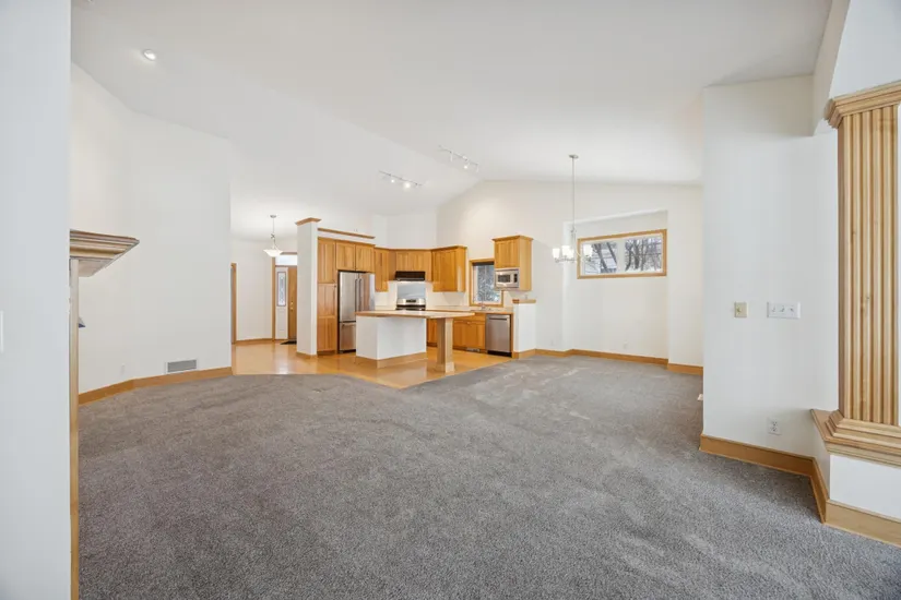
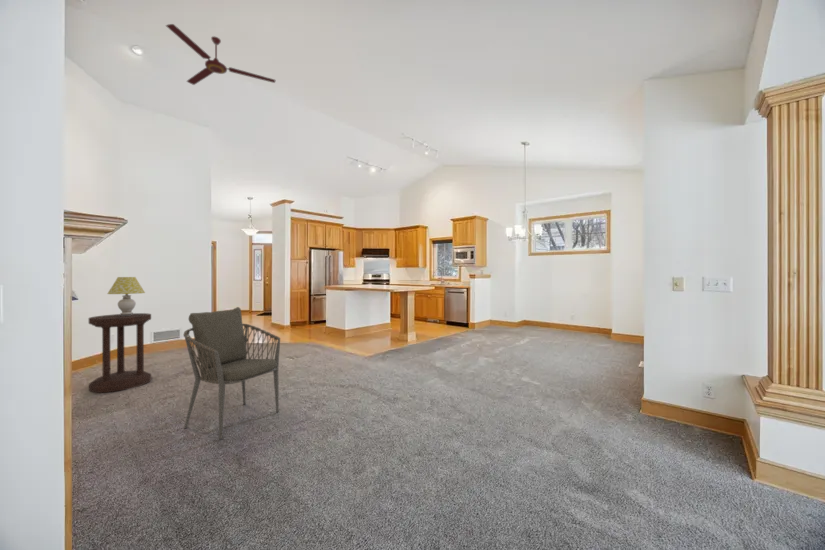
+ ceiling fan [165,23,276,86]
+ table lamp [106,276,146,315]
+ armchair [182,306,281,440]
+ side table [88,312,152,394]
